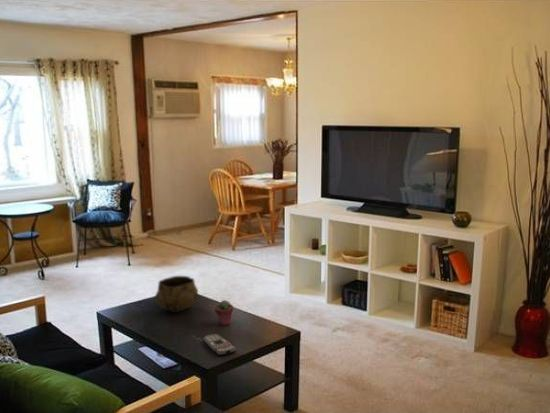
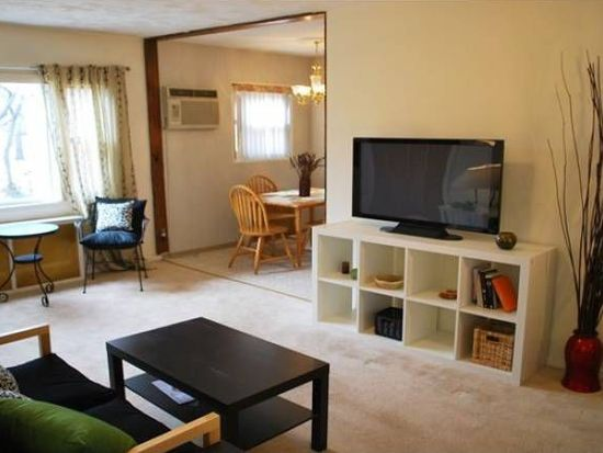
- decorative bowl [154,275,199,313]
- remote control [202,333,237,356]
- potted succulent [214,299,234,327]
